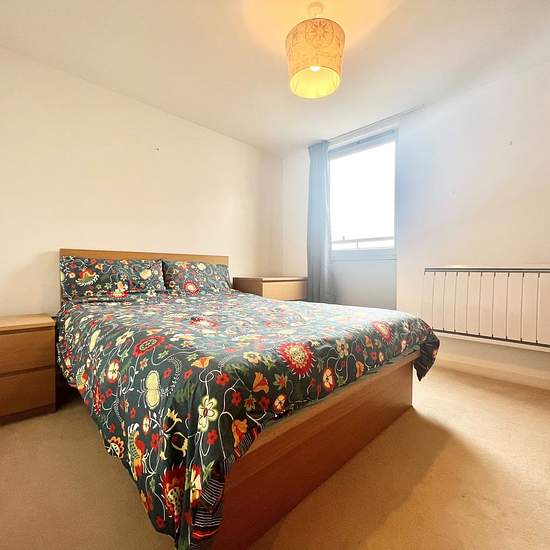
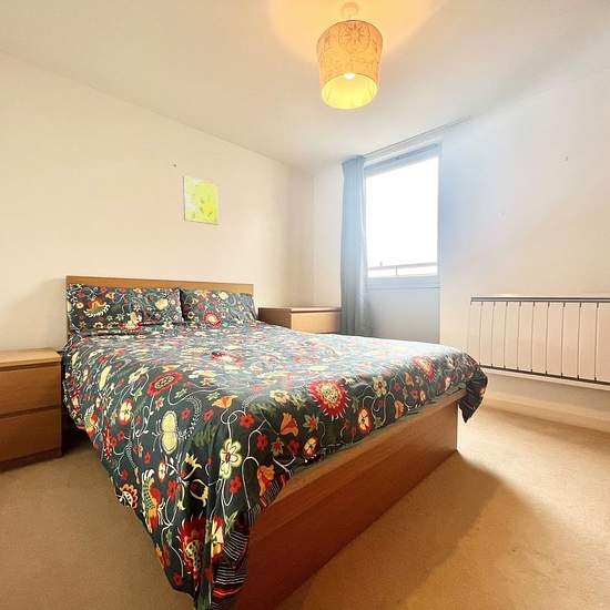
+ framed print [182,175,220,226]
